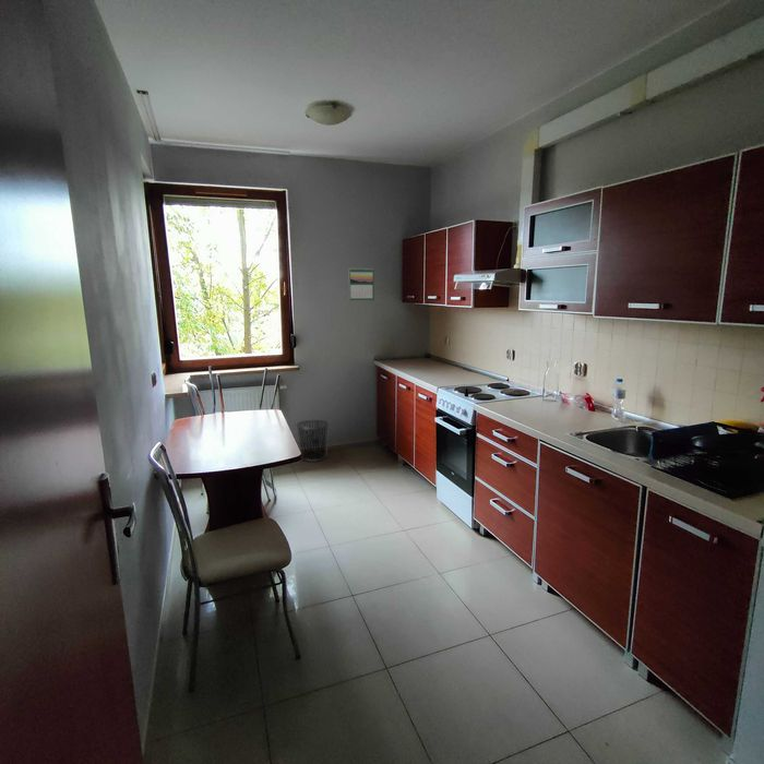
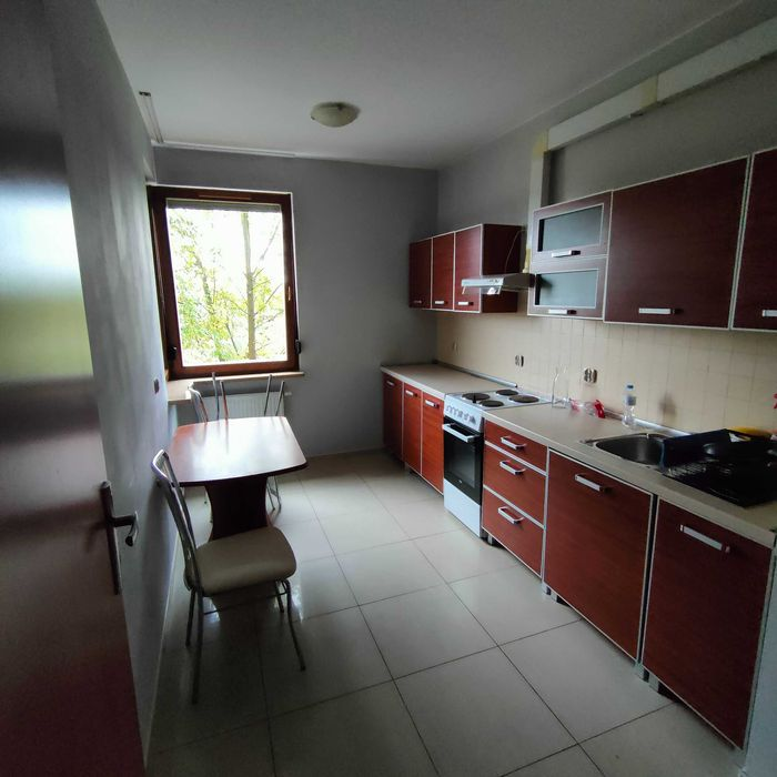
- calendar [348,267,375,301]
- waste bin [296,419,330,463]
